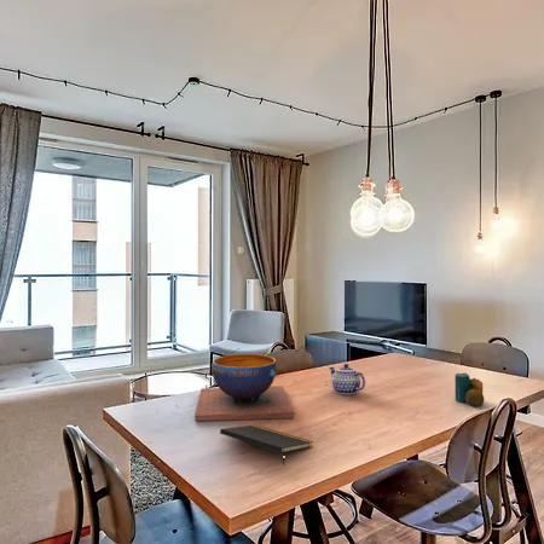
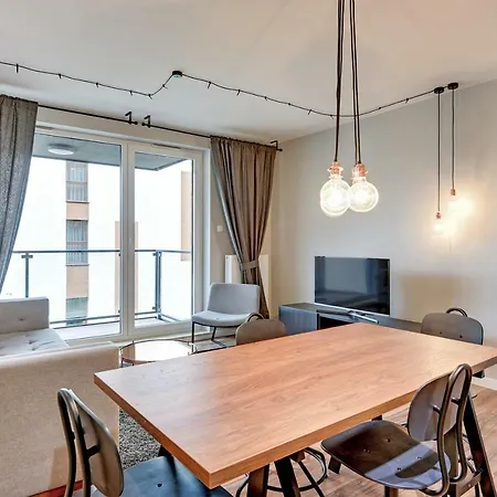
- candle [453,372,486,407]
- decorative bowl [193,353,295,422]
- teapot [328,363,366,395]
- notepad [219,424,314,465]
